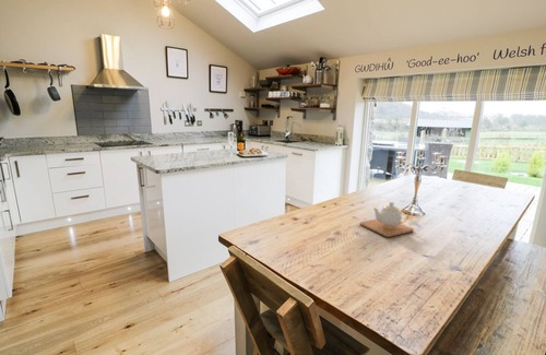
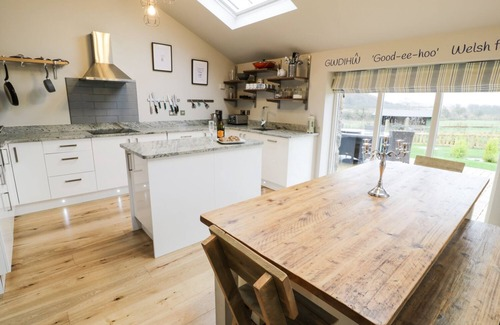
- teapot [359,201,415,238]
